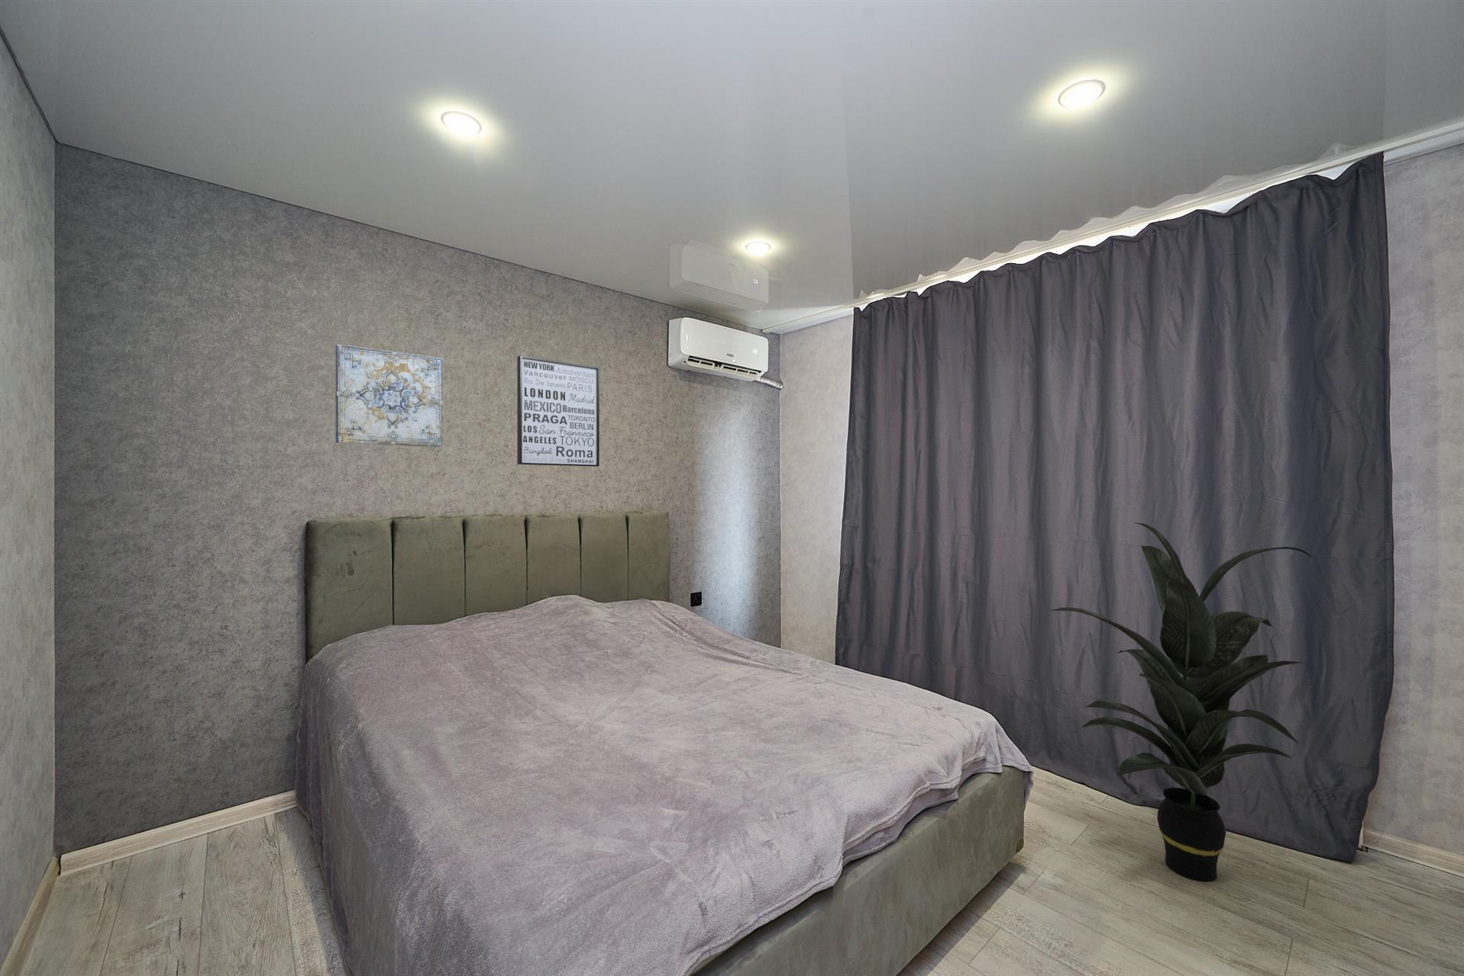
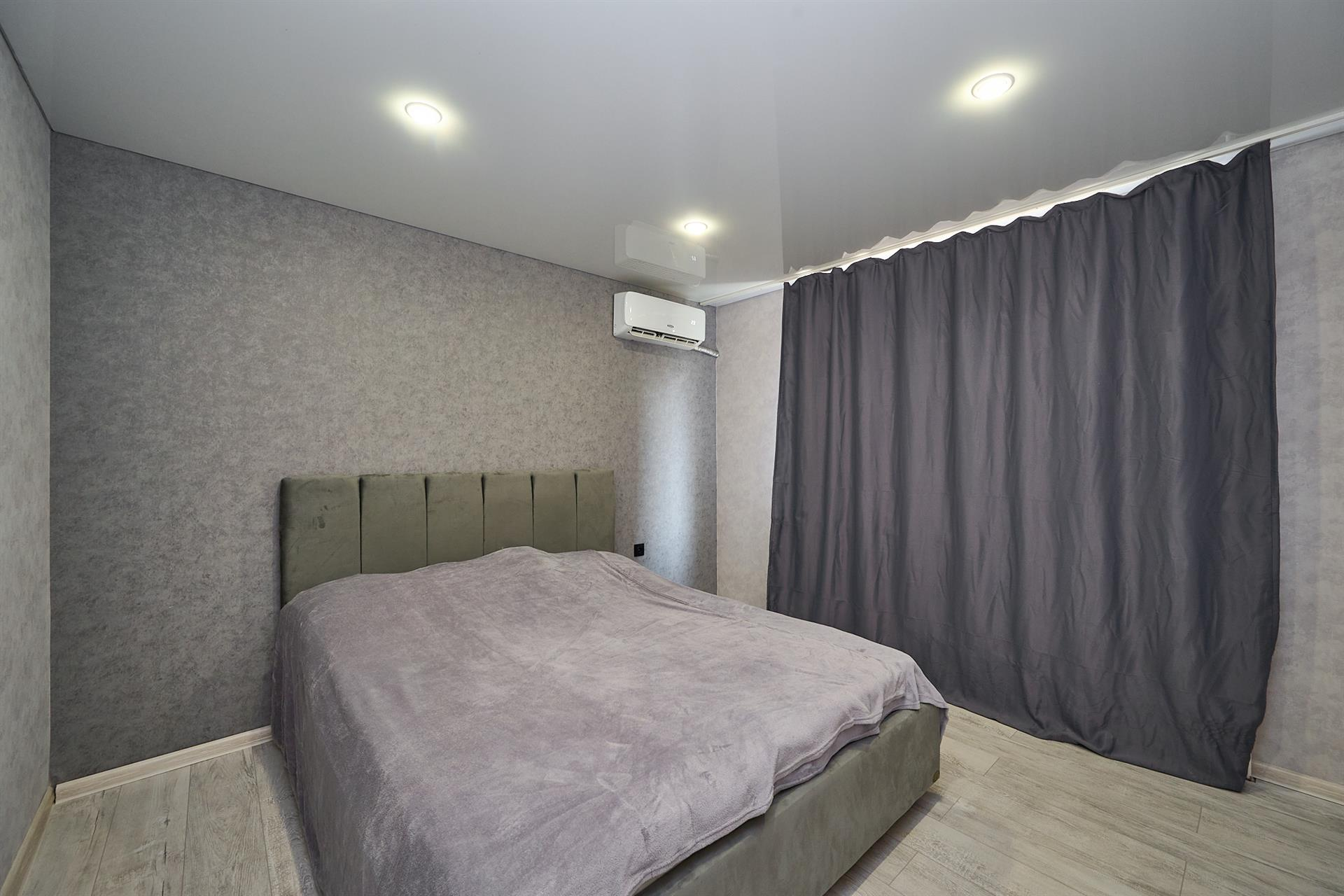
- wall art [516,354,600,467]
- indoor plant [1049,522,1316,883]
- wall art [334,343,443,448]
